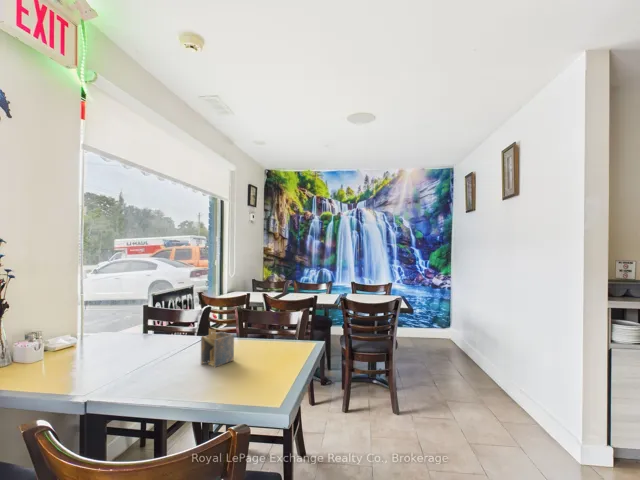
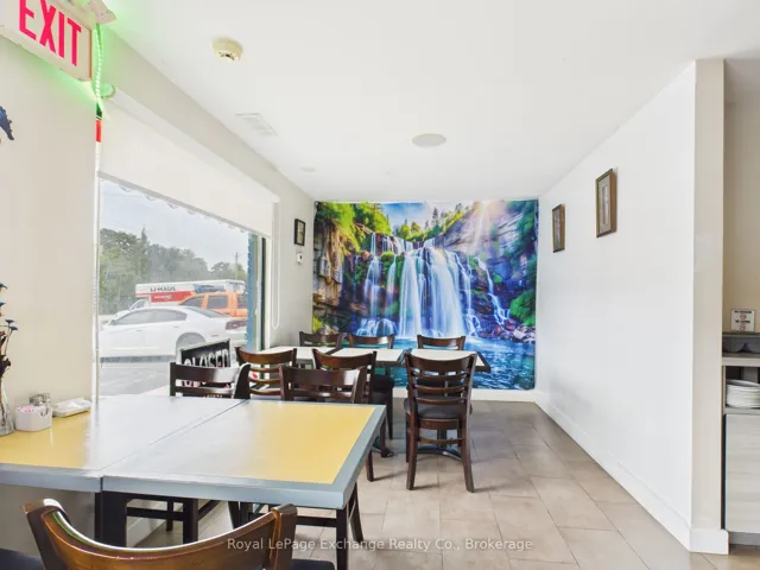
- napkin holder [200,327,235,368]
